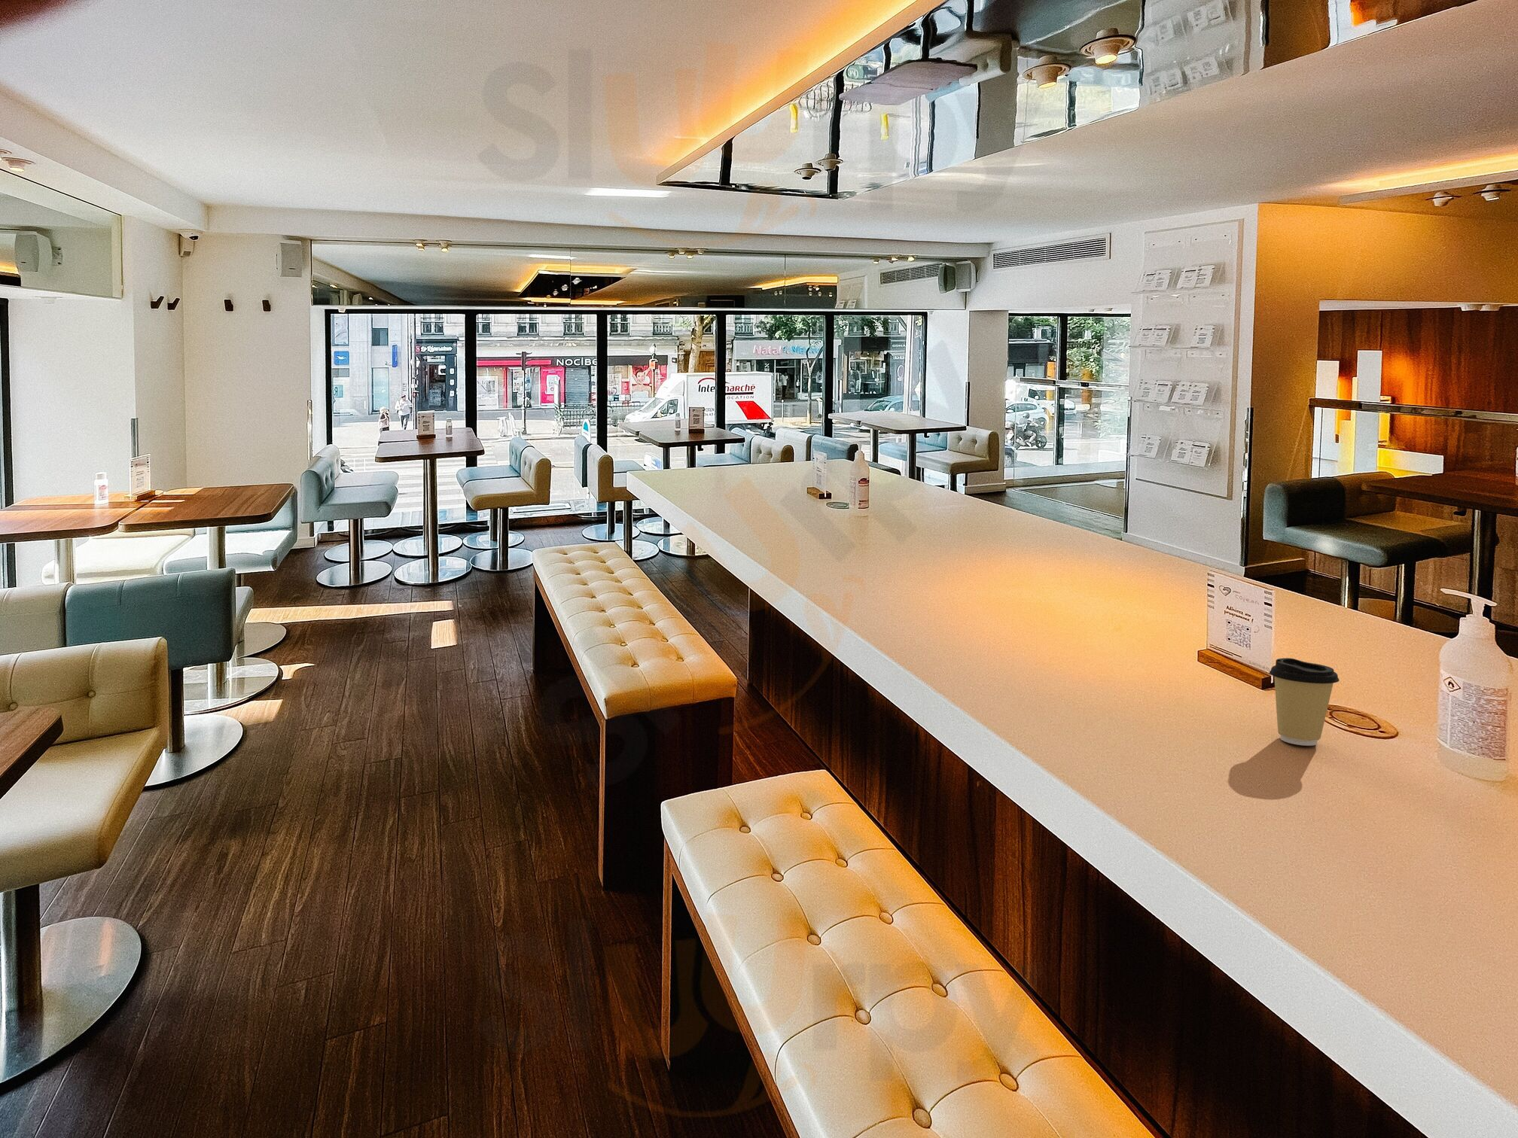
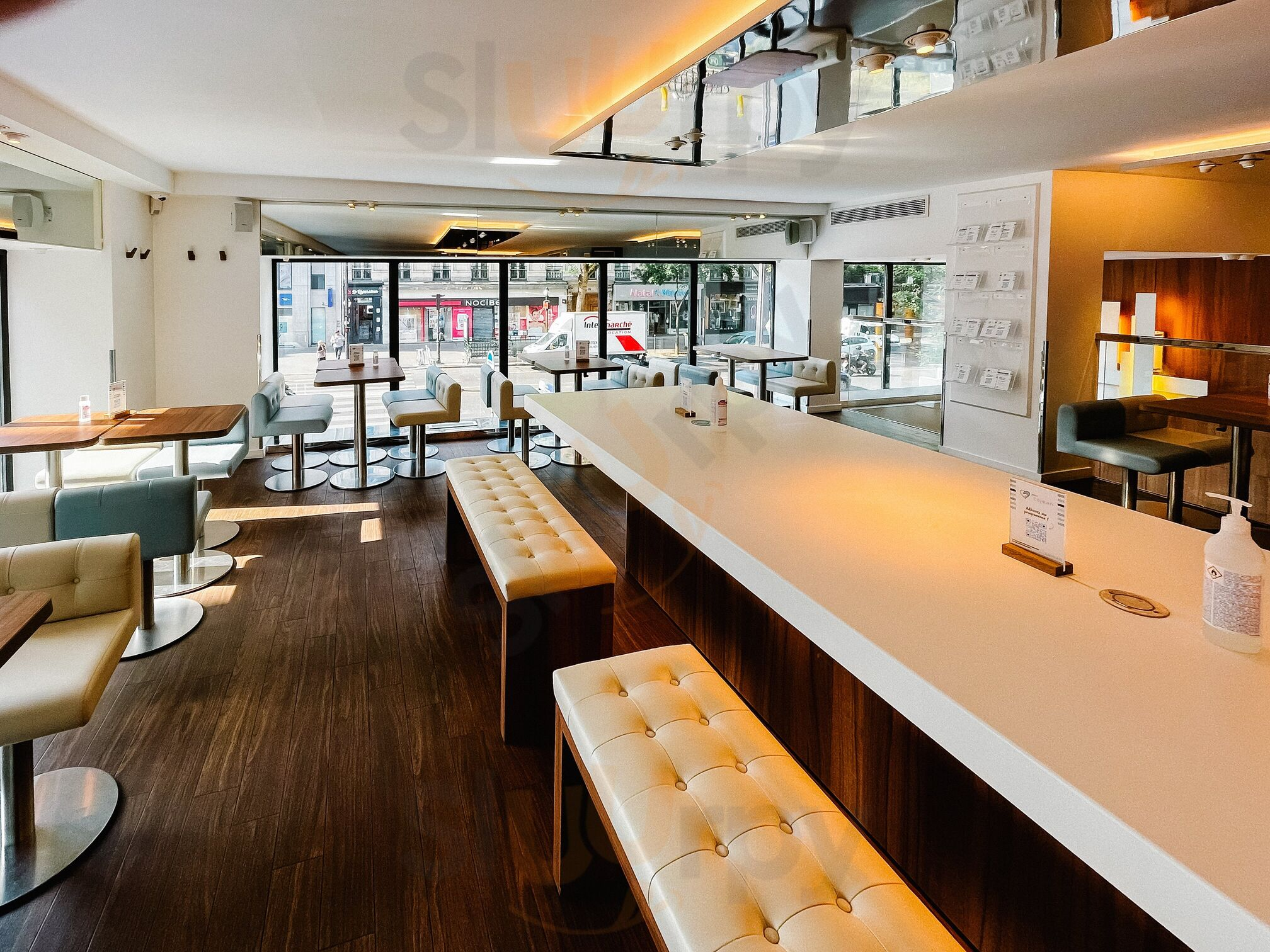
- coffee cup [1268,657,1340,747]
